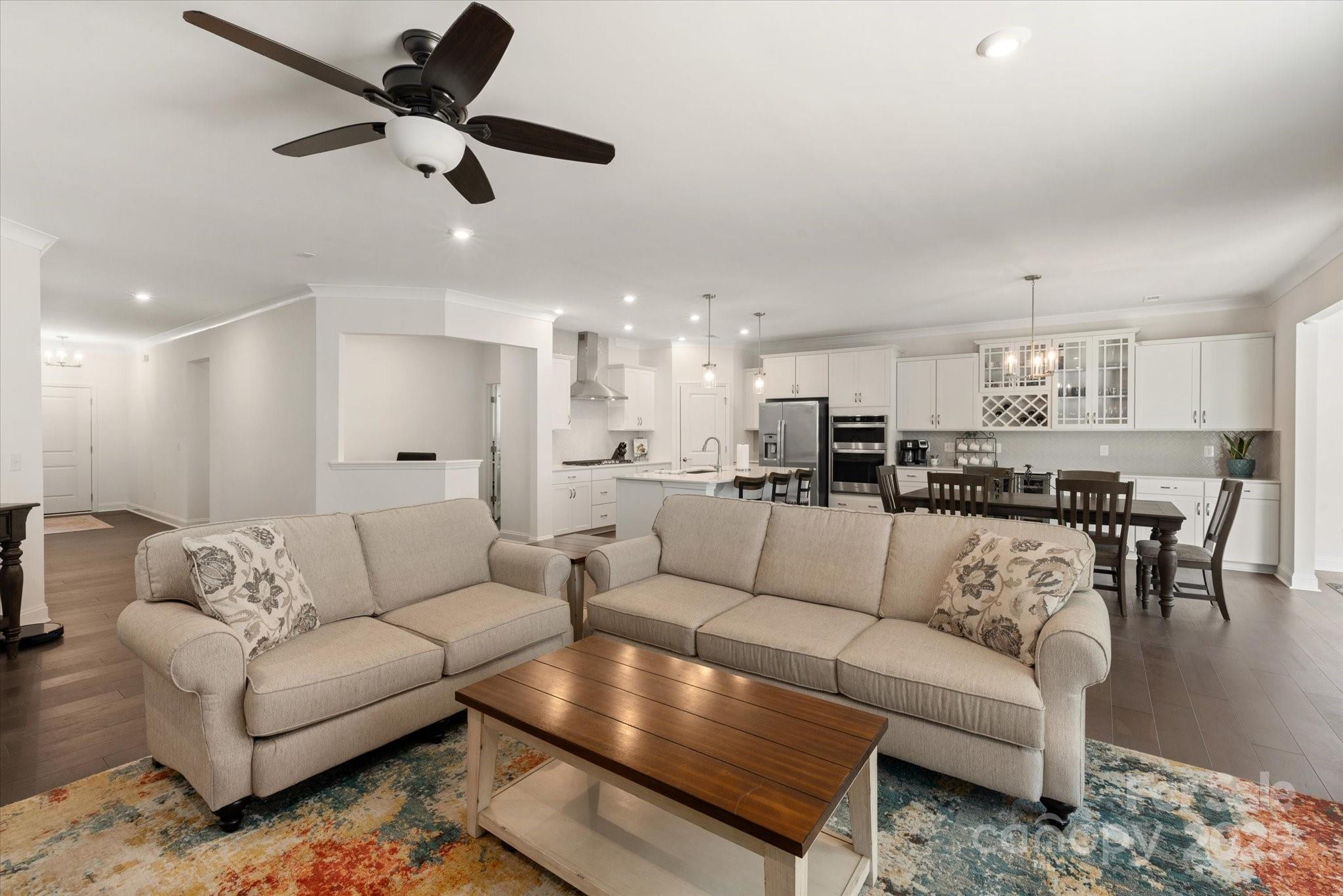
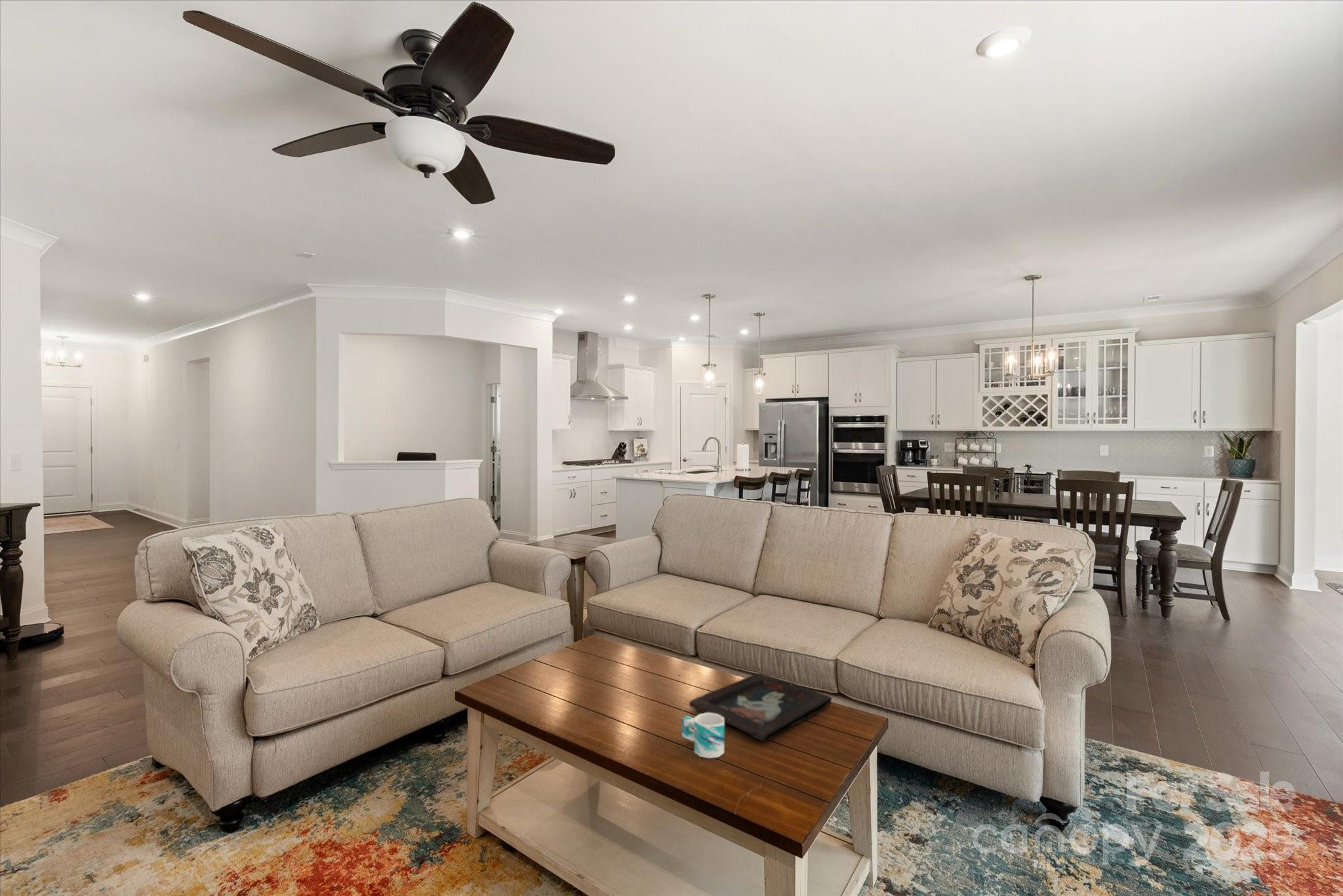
+ mug [681,712,725,759]
+ decorative tray [689,672,832,743]
